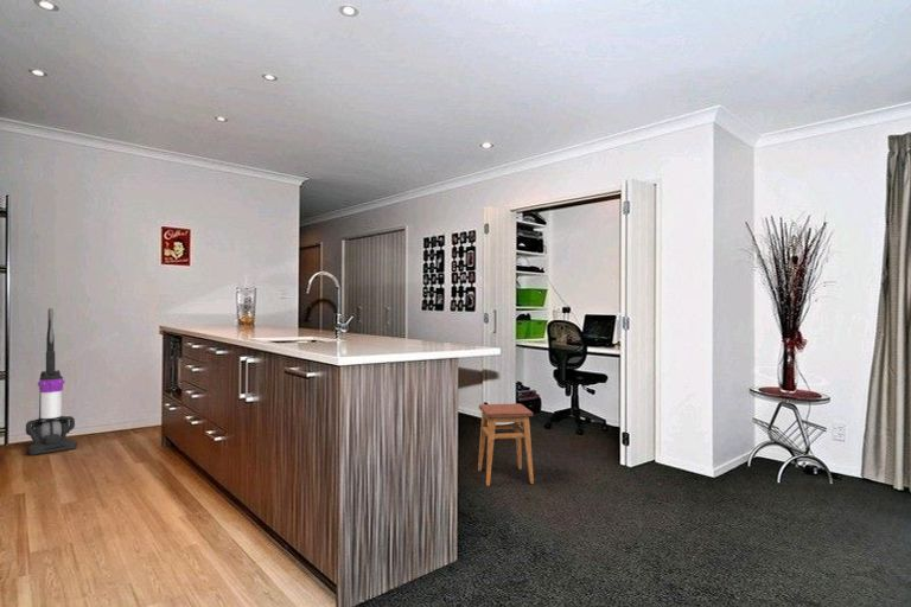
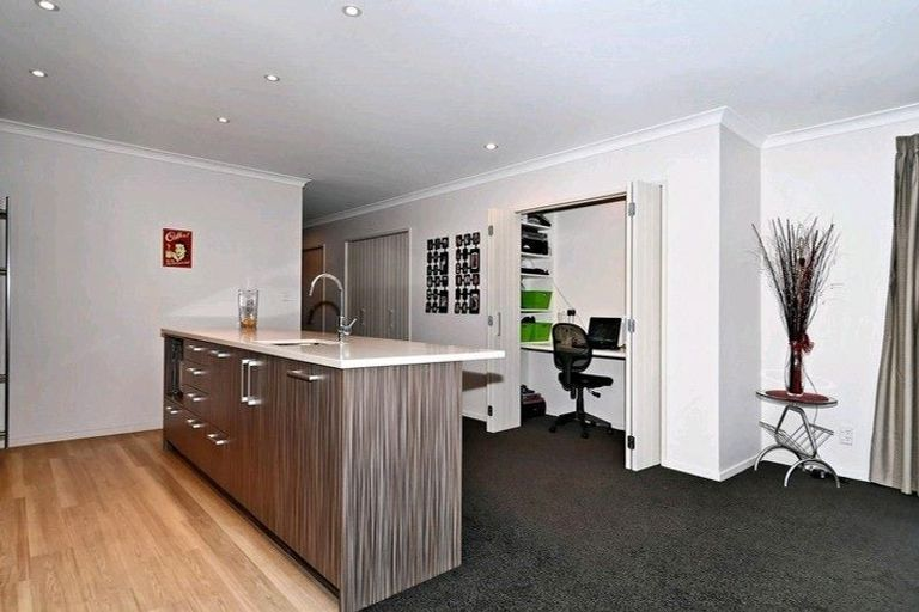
- vacuum cleaner [25,307,78,456]
- stool [477,403,535,487]
